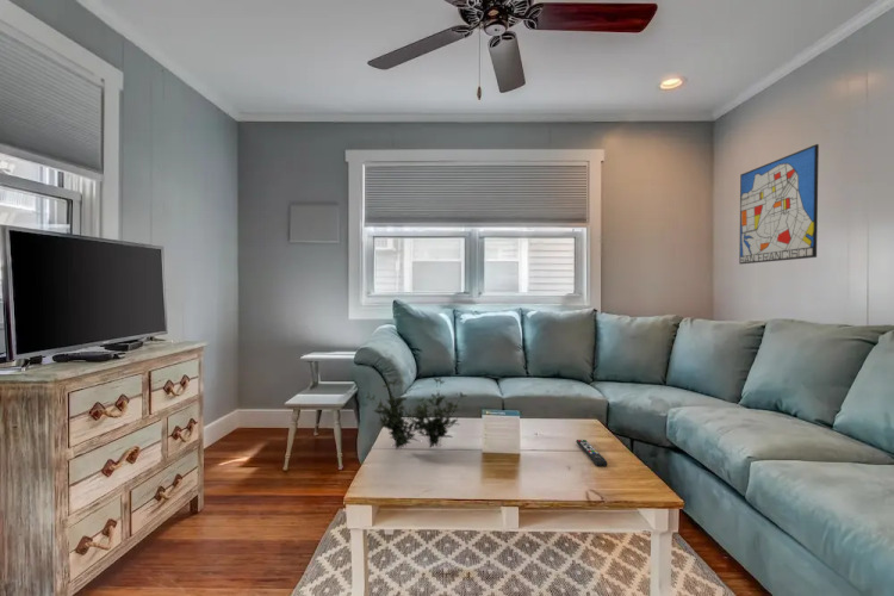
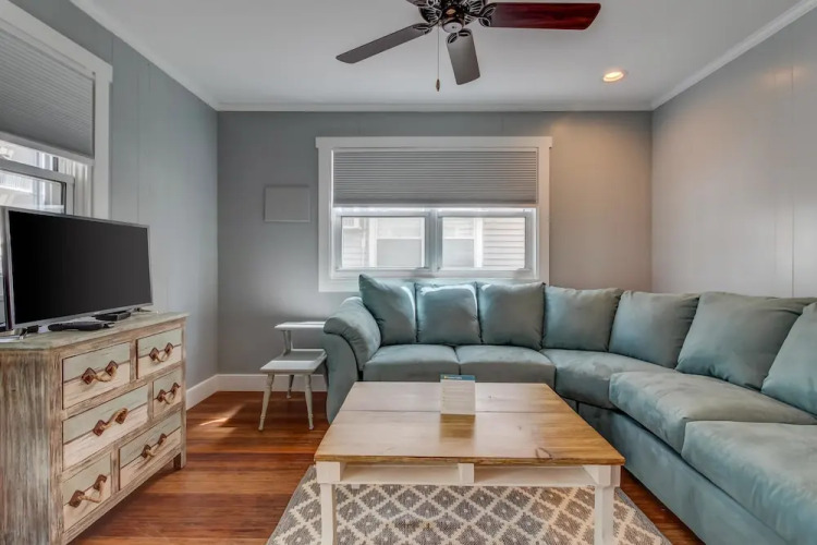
- wall art [738,143,820,265]
- plant [366,377,468,451]
- remote control [575,439,608,467]
